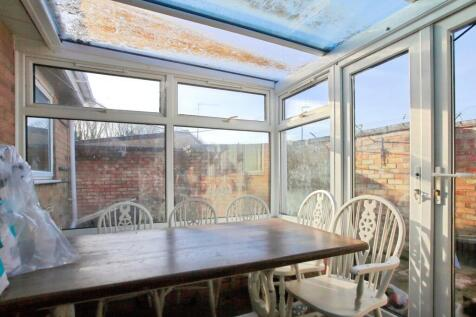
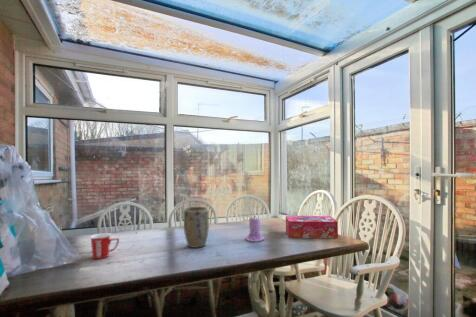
+ tissue box [285,215,339,239]
+ candle [245,214,265,243]
+ mug [90,232,120,260]
+ plant pot [183,206,210,249]
